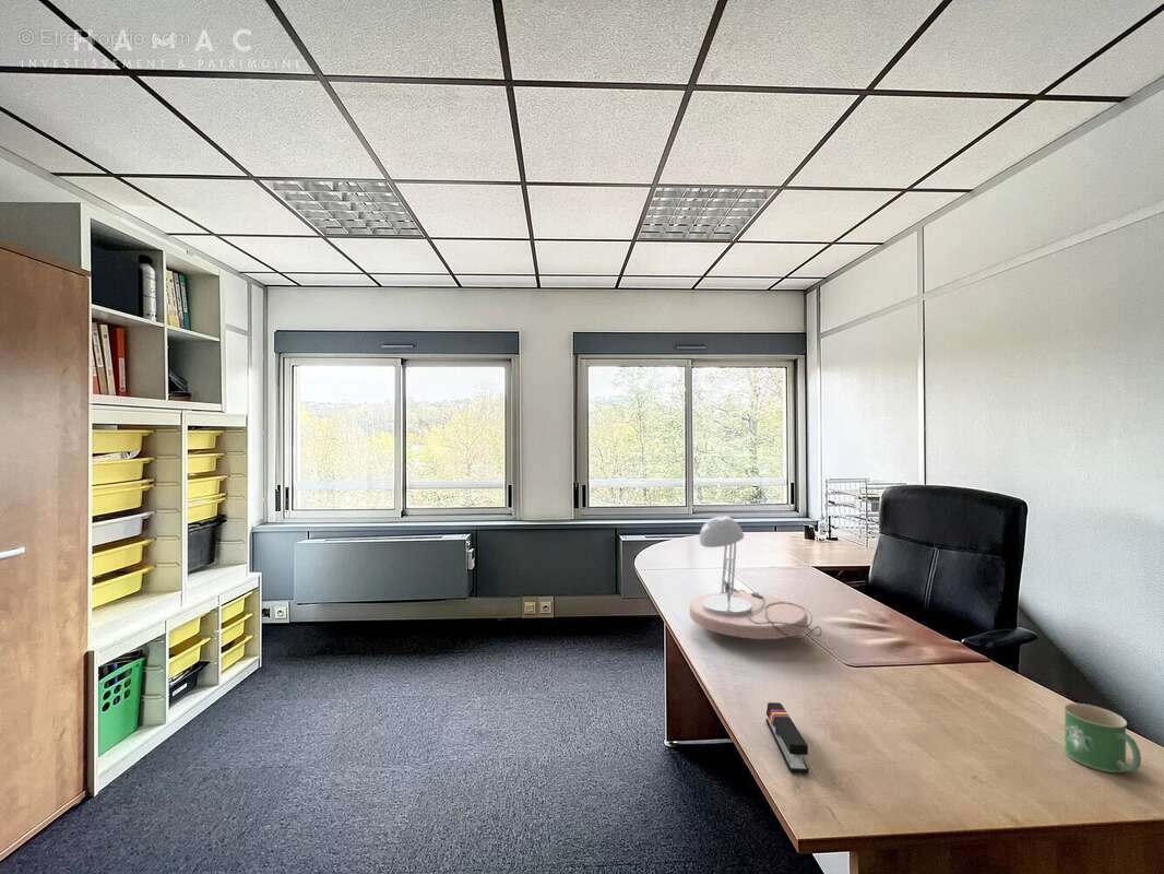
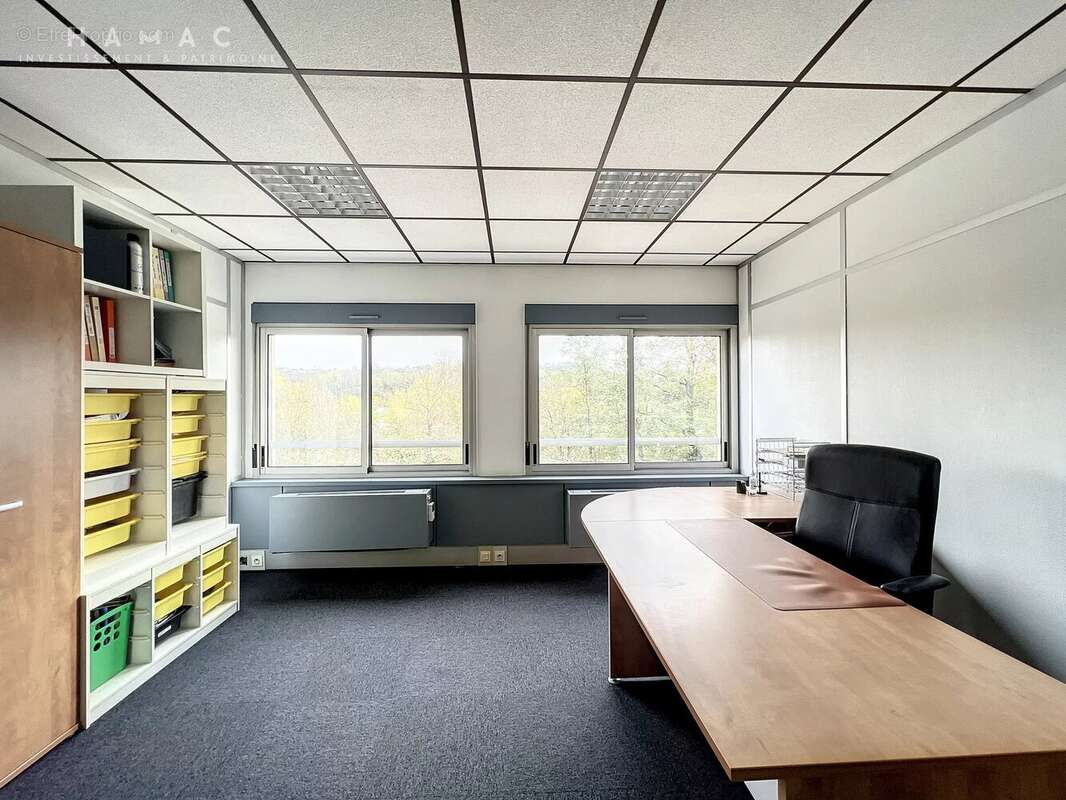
- mug [1062,702,1142,773]
- stapler [764,701,810,775]
- desk lamp [689,515,822,640]
